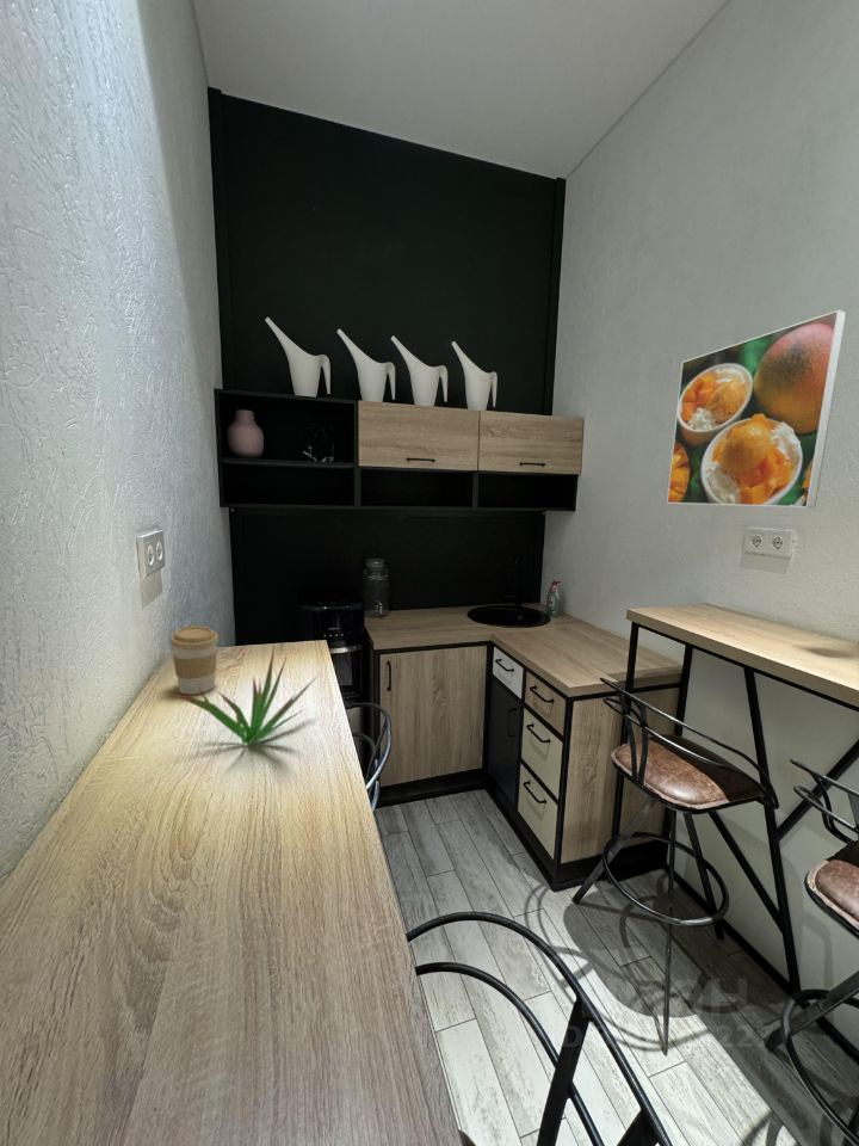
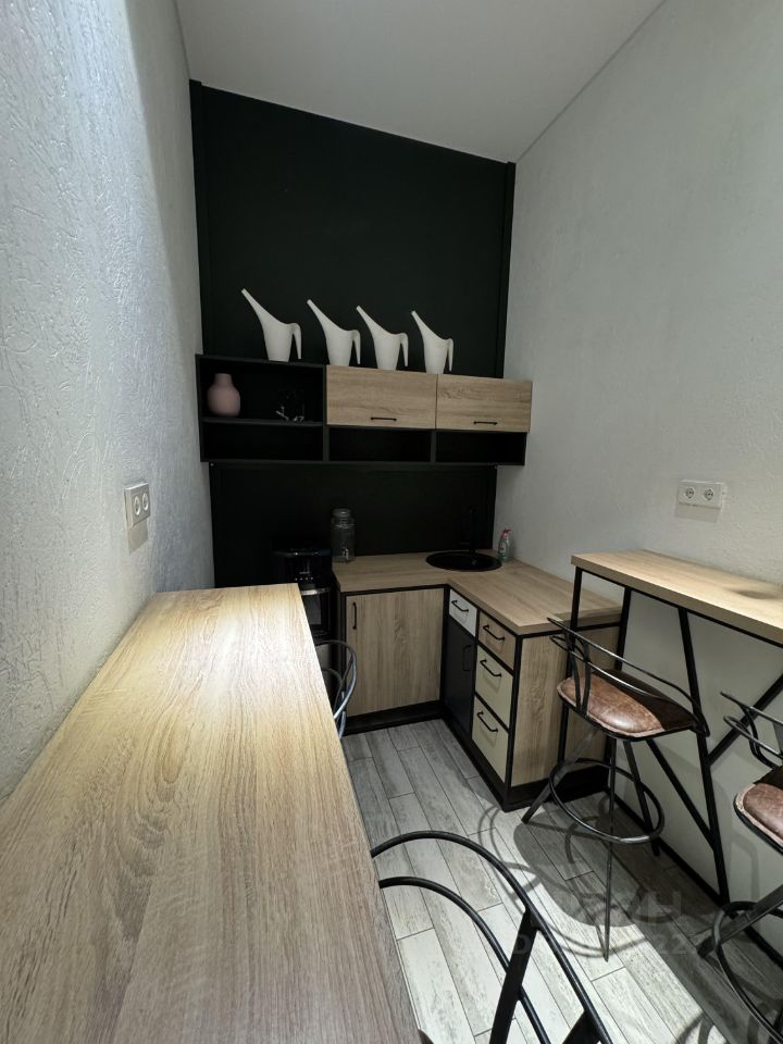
- coffee cup [168,626,220,696]
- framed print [666,308,848,509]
- succulent plant [166,646,322,745]
